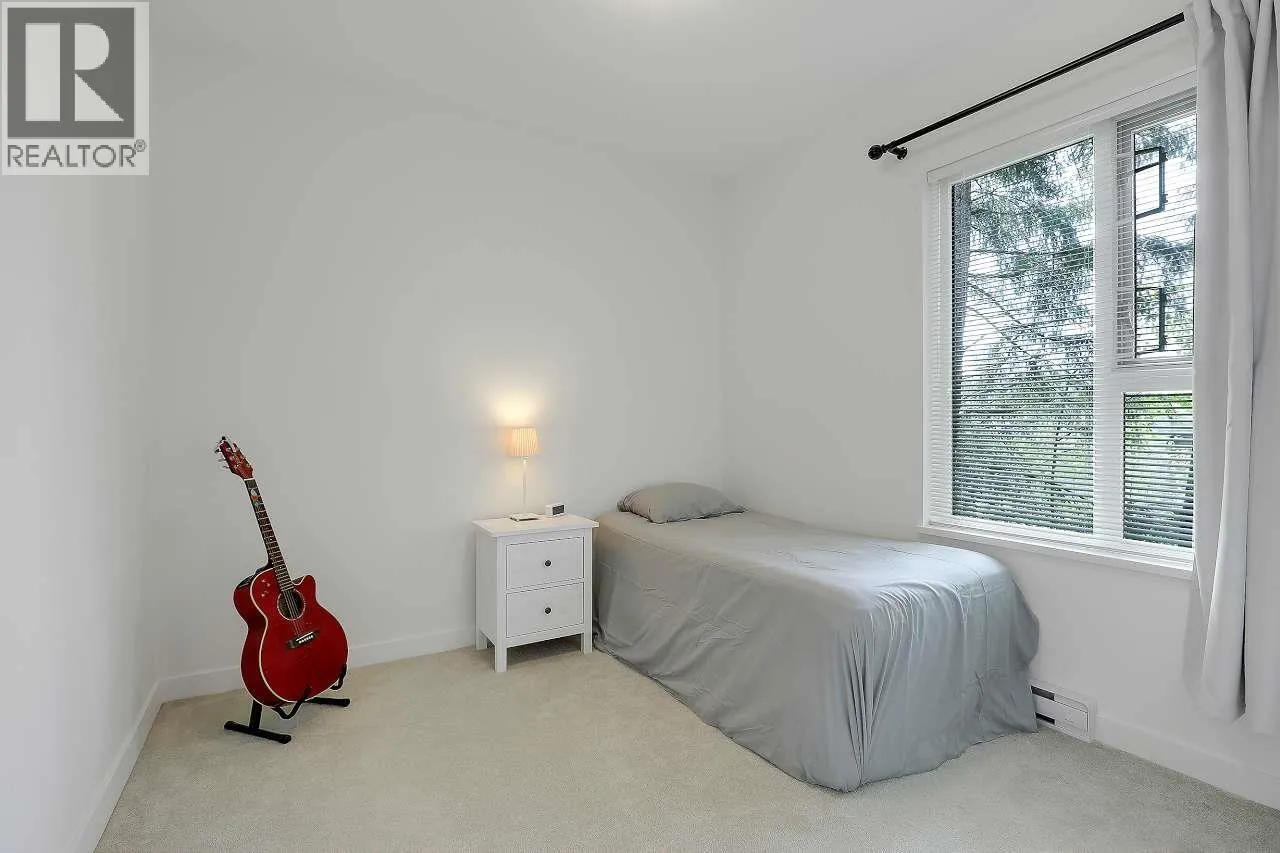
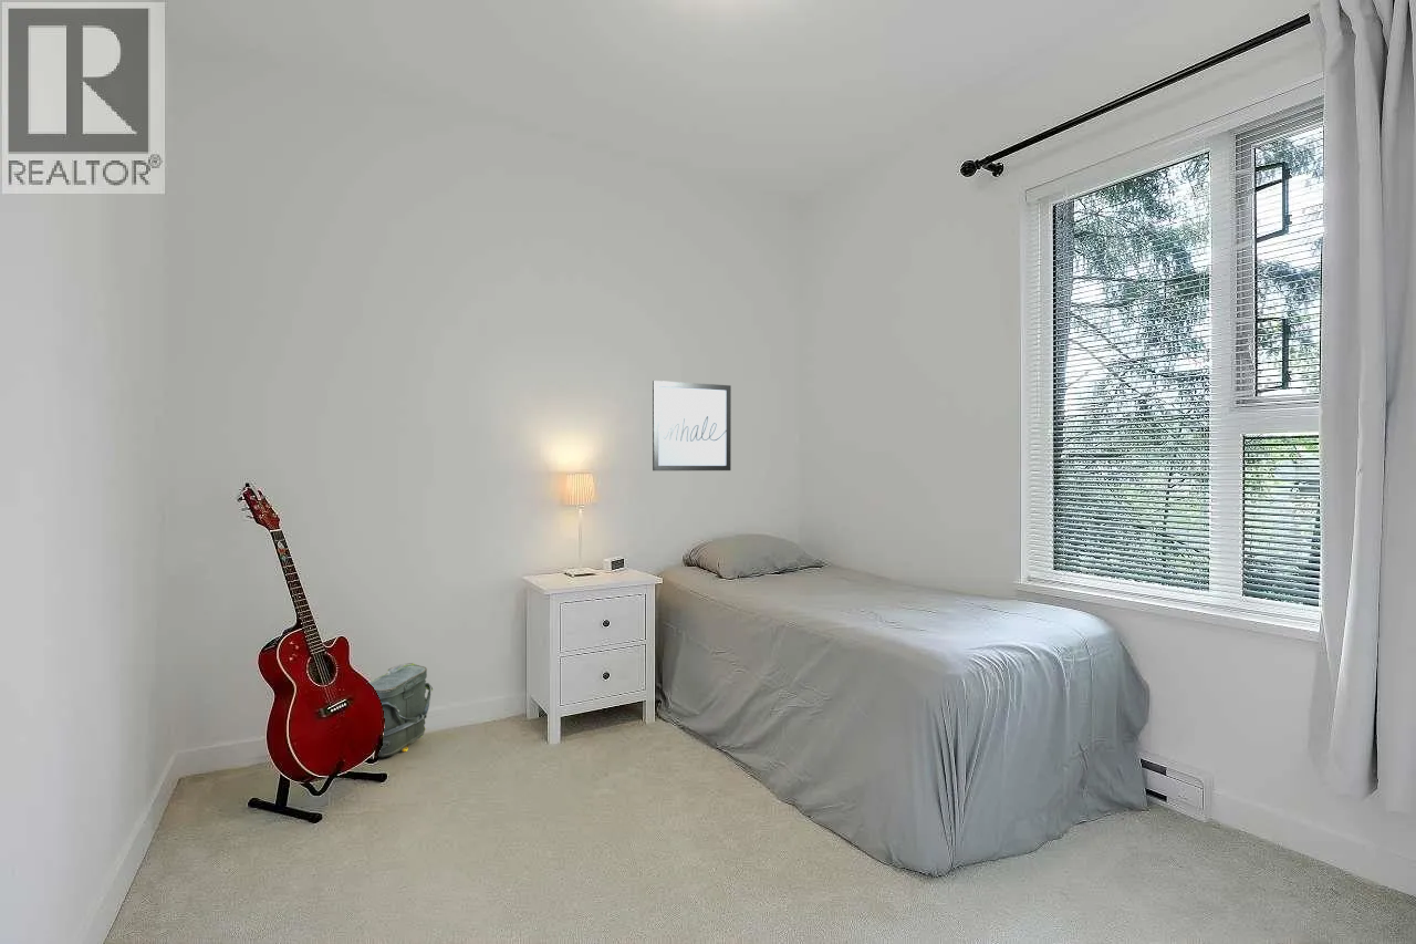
+ wall art [652,380,732,471]
+ bag [367,662,434,758]
